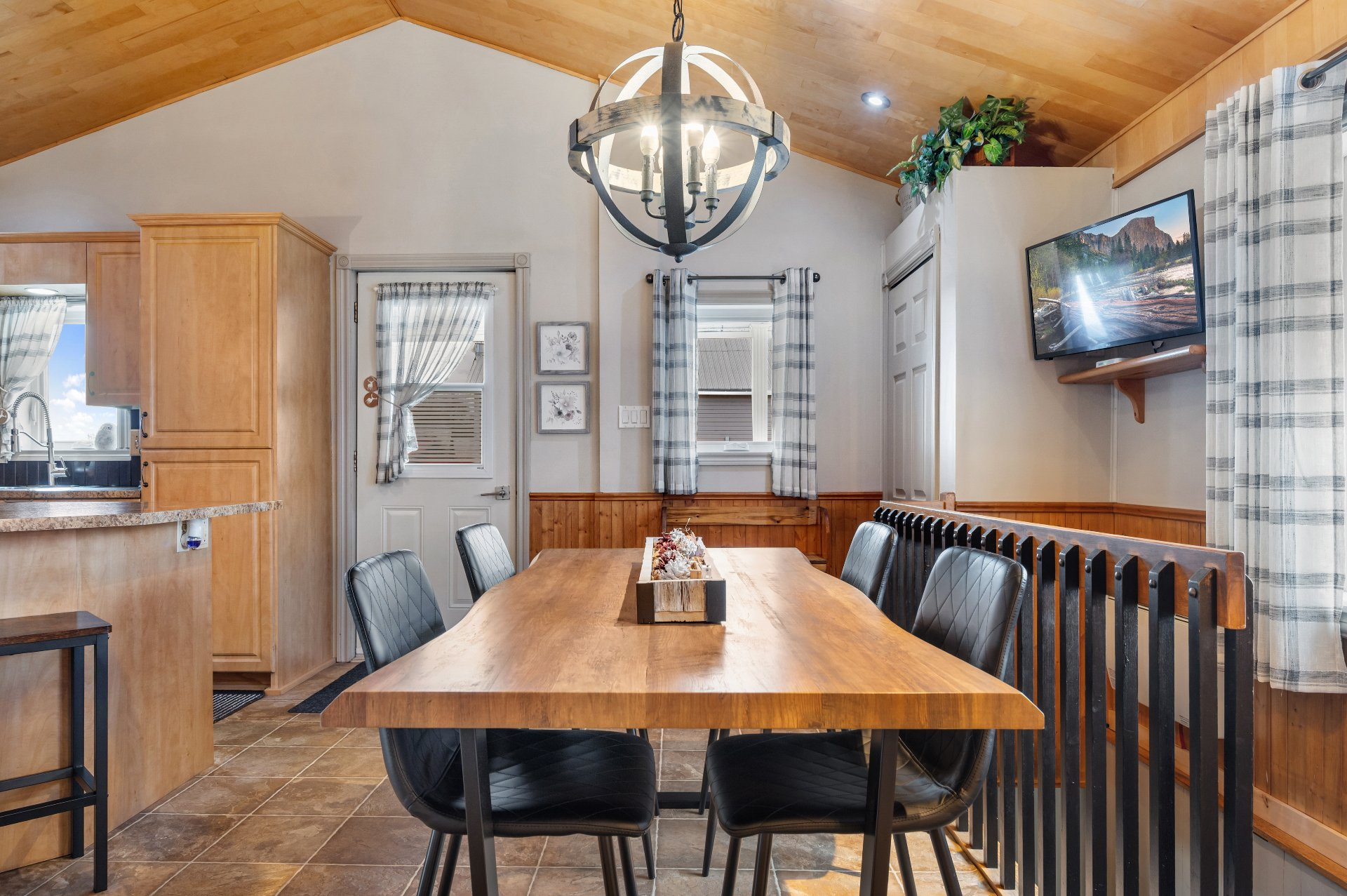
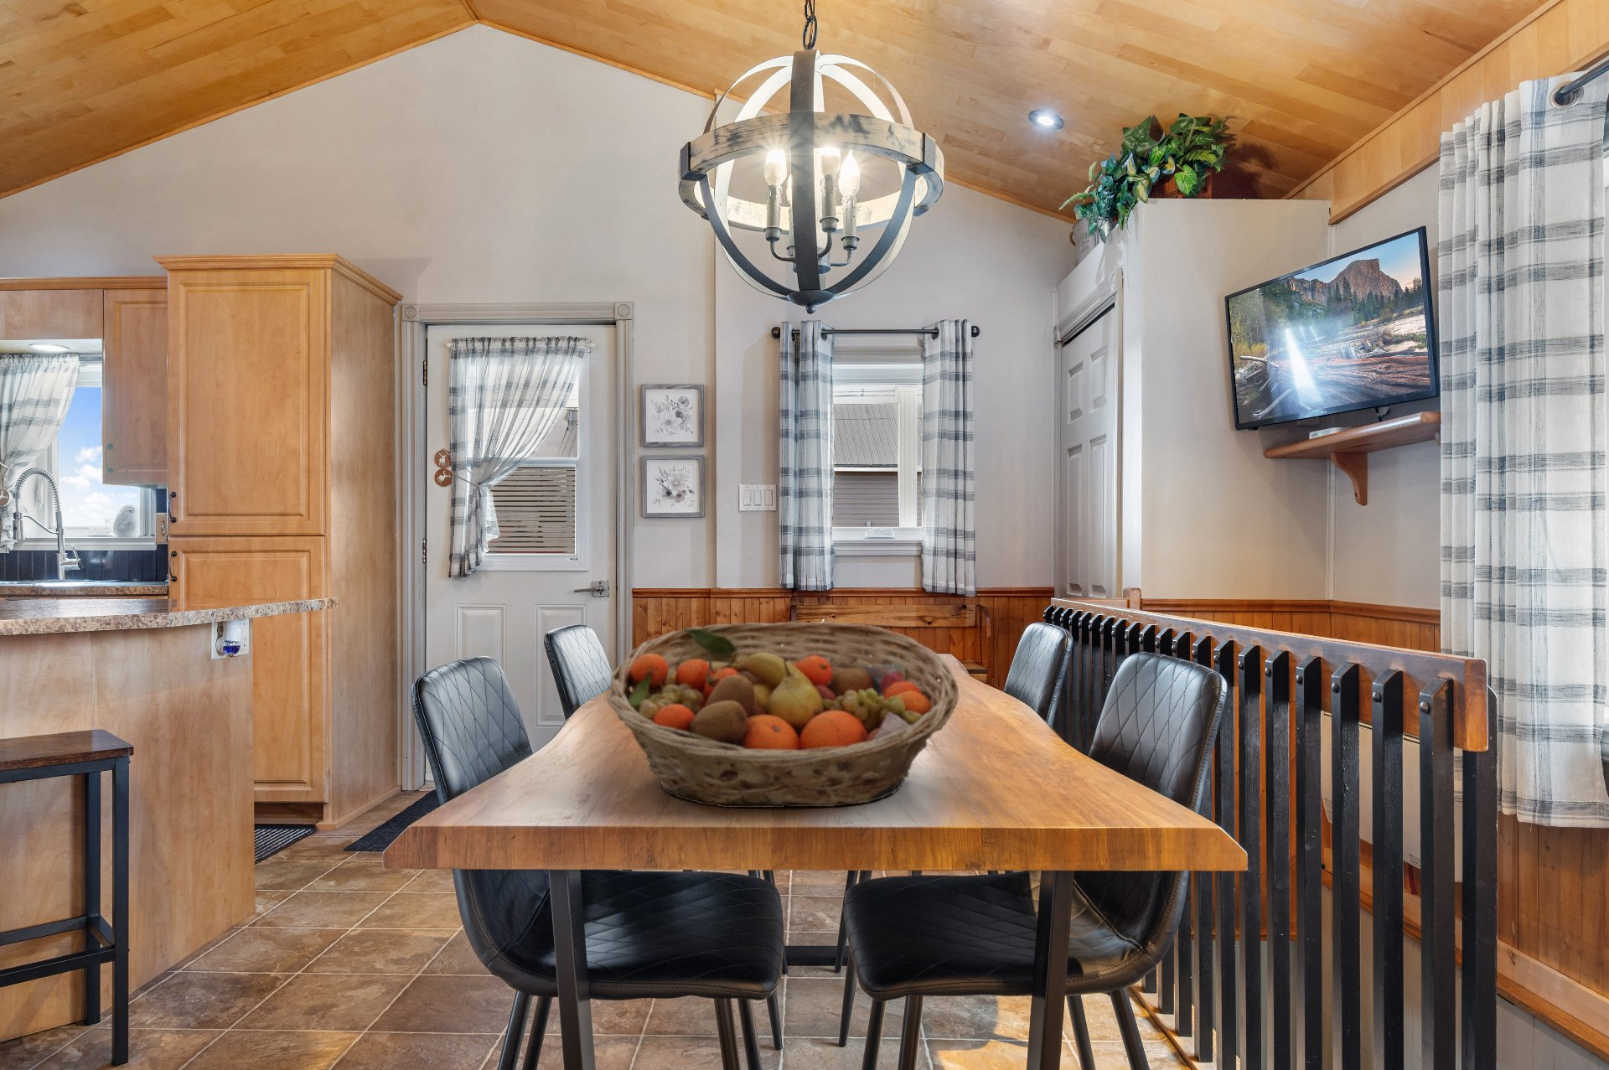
+ fruit basket [606,621,959,808]
